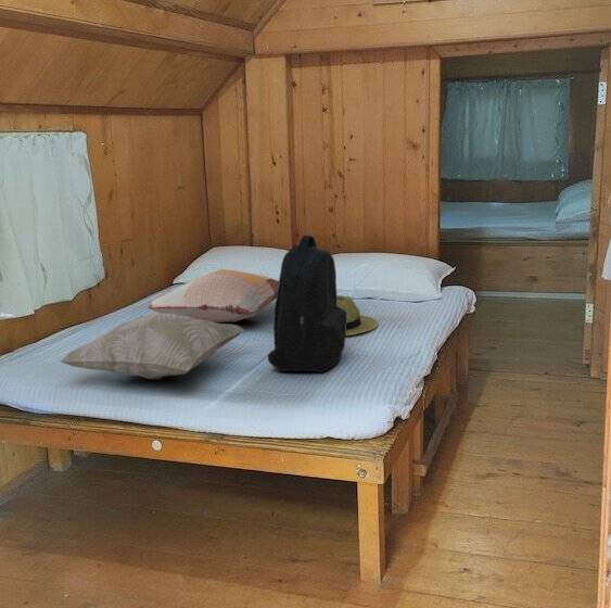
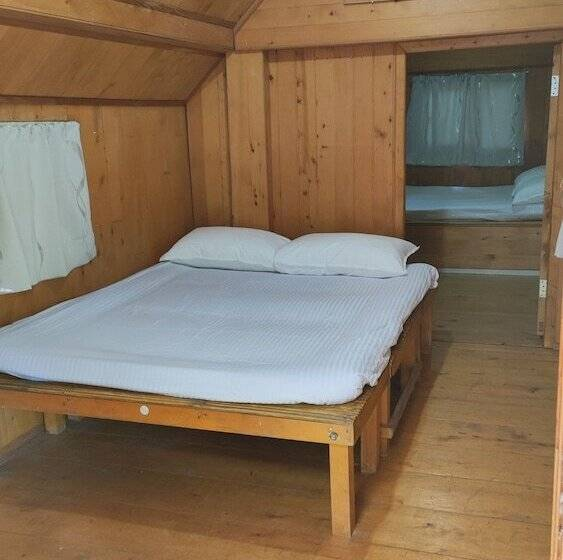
- straw hat [336,294,380,337]
- decorative pillow [147,268,279,324]
- backpack [267,235,347,373]
- decorative pillow [59,313,245,380]
